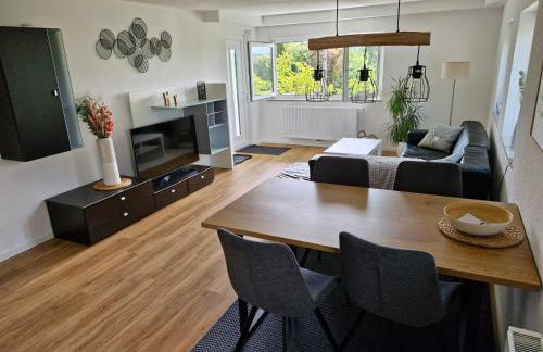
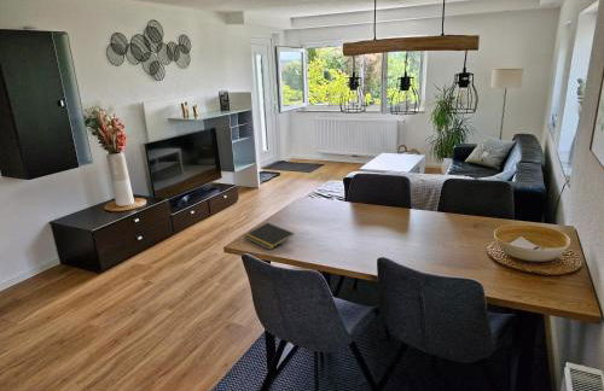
+ notepad [243,222,295,251]
